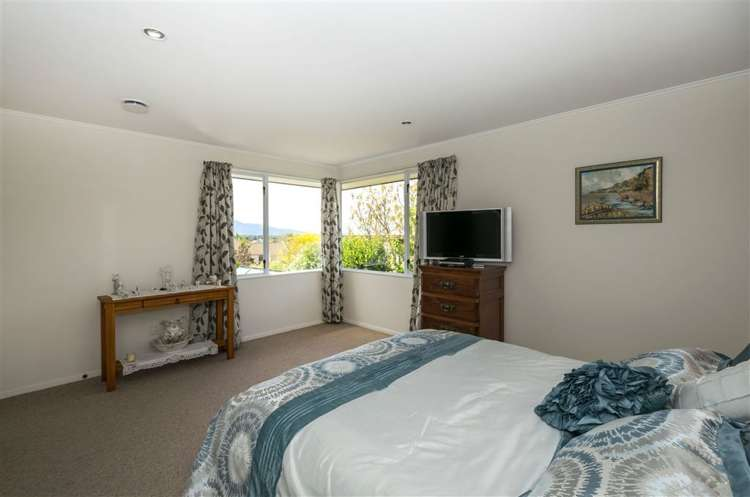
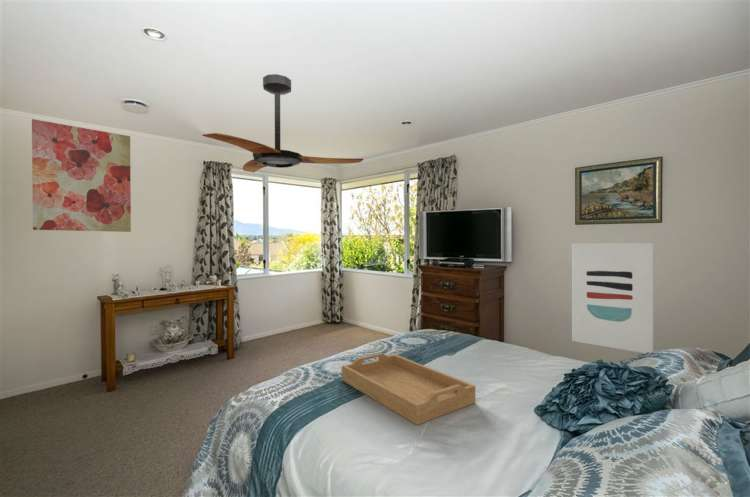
+ wall art [571,242,655,354]
+ serving tray [341,352,476,426]
+ ceiling fan [201,73,364,173]
+ wall art [31,118,132,233]
